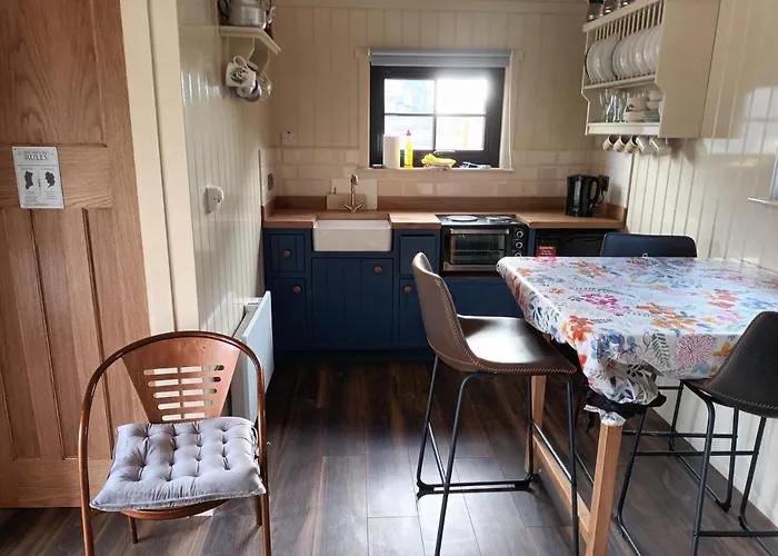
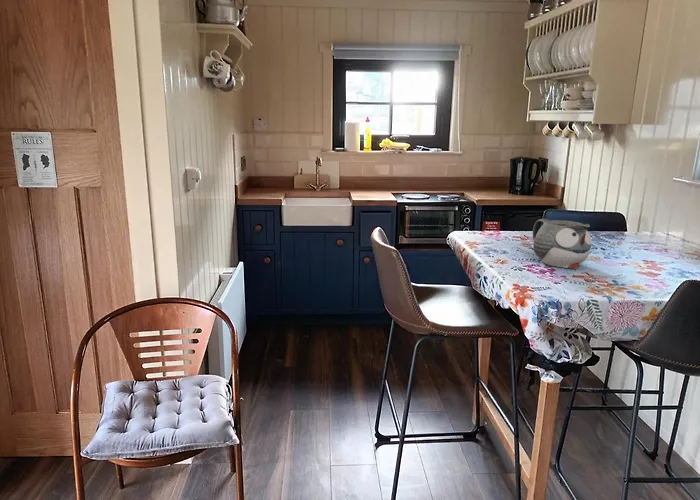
+ teapot [532,218,592,270]
